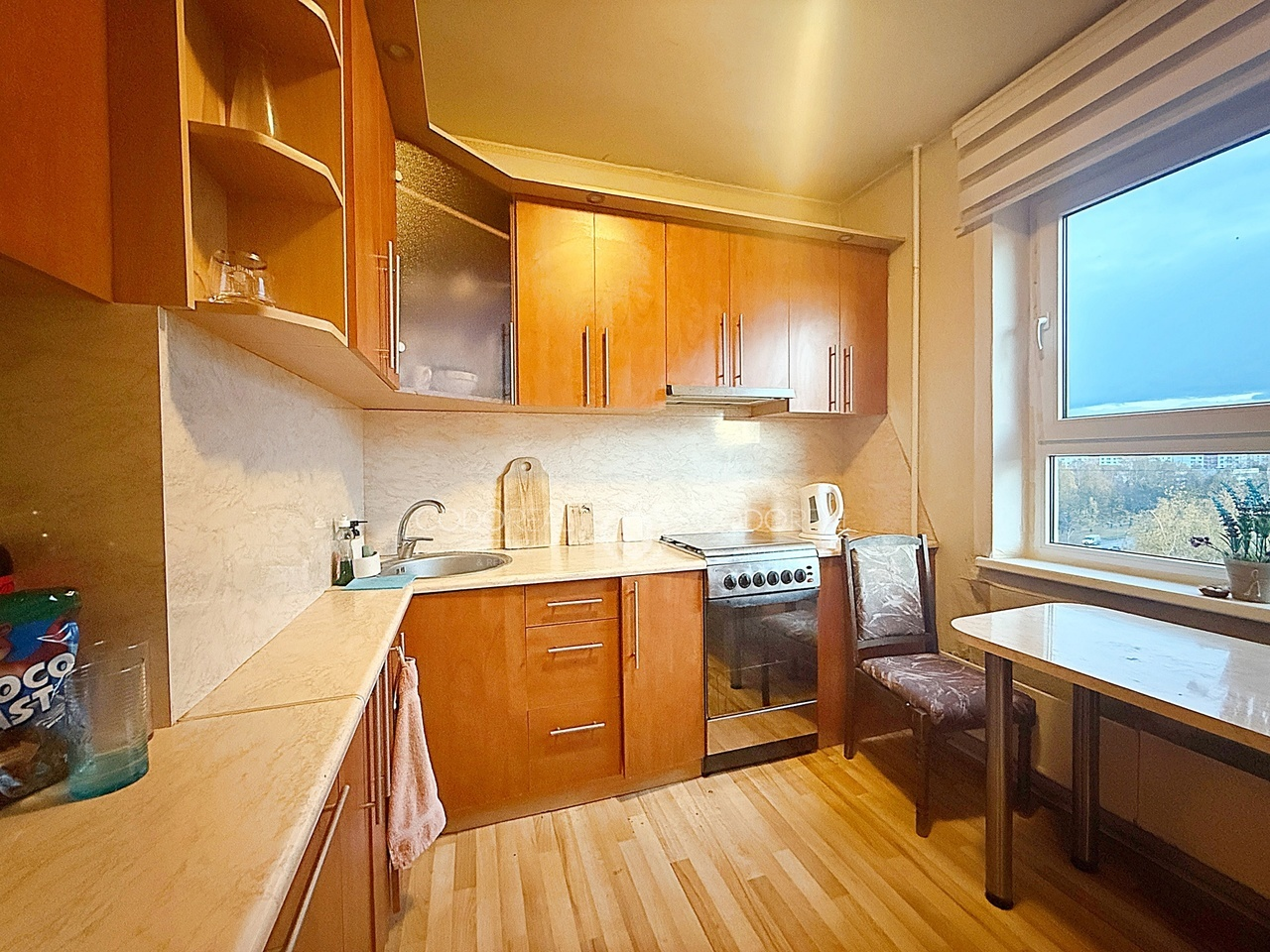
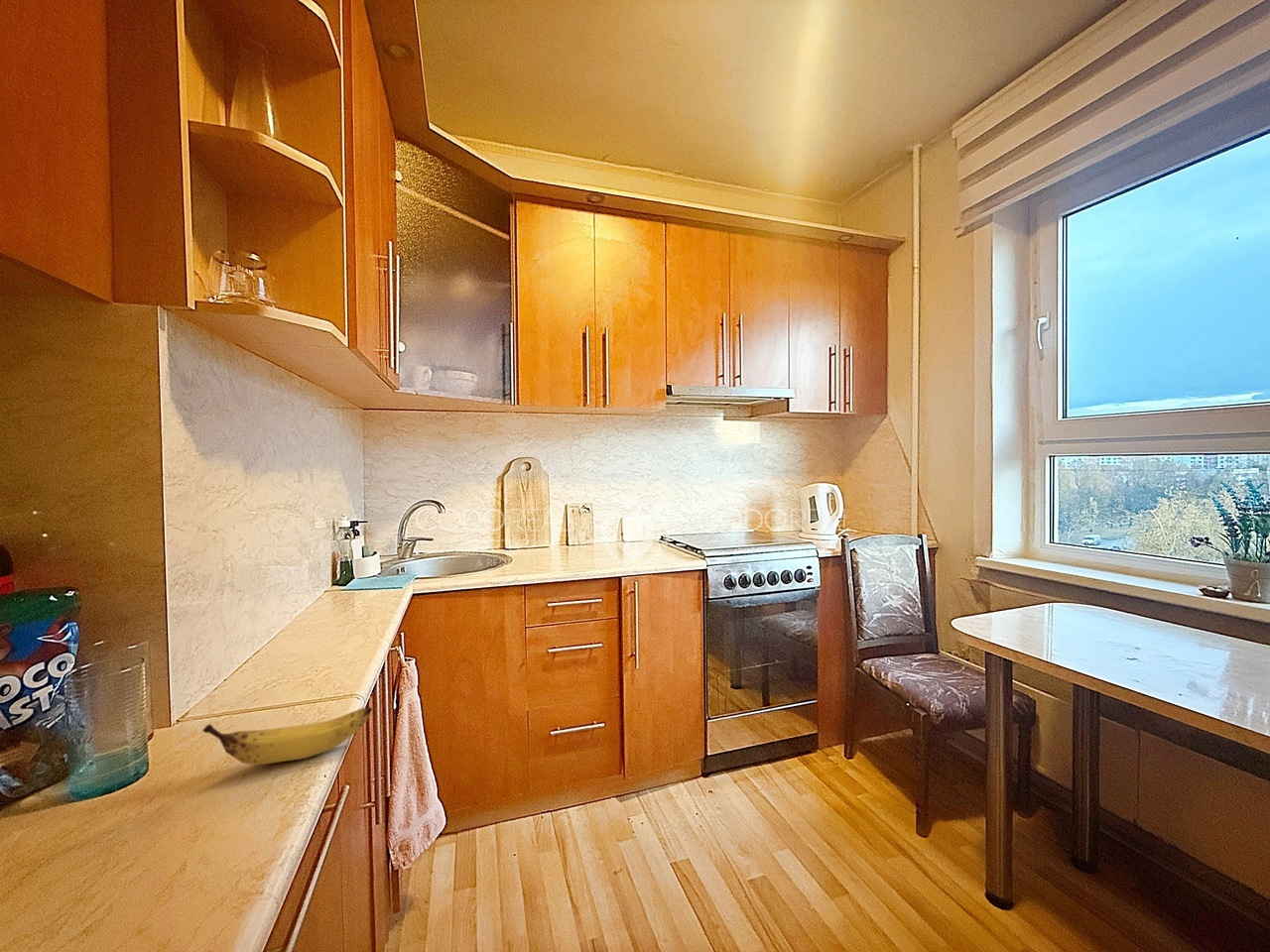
+ banana [201,706,373,766]
